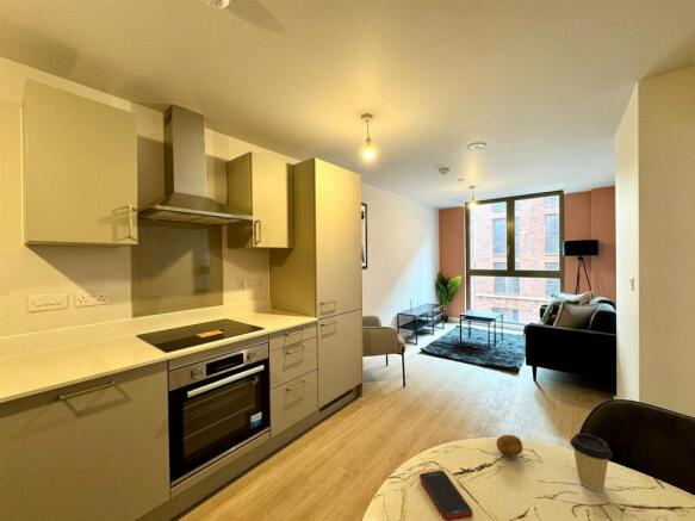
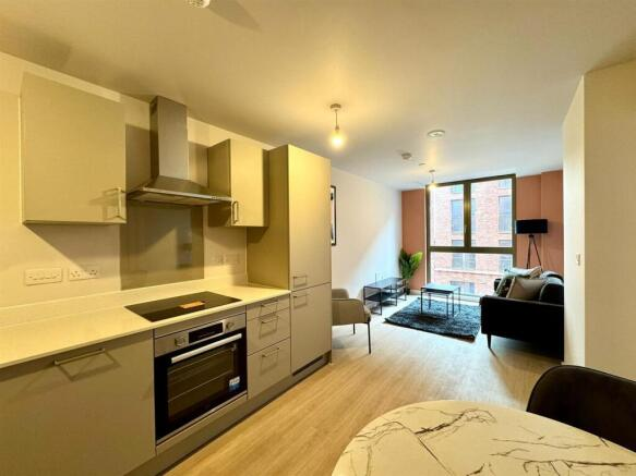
- coffee cup [569,432,614,492]
- cell phone [418,470,473,521]
- fruit [496,434,523,458]
